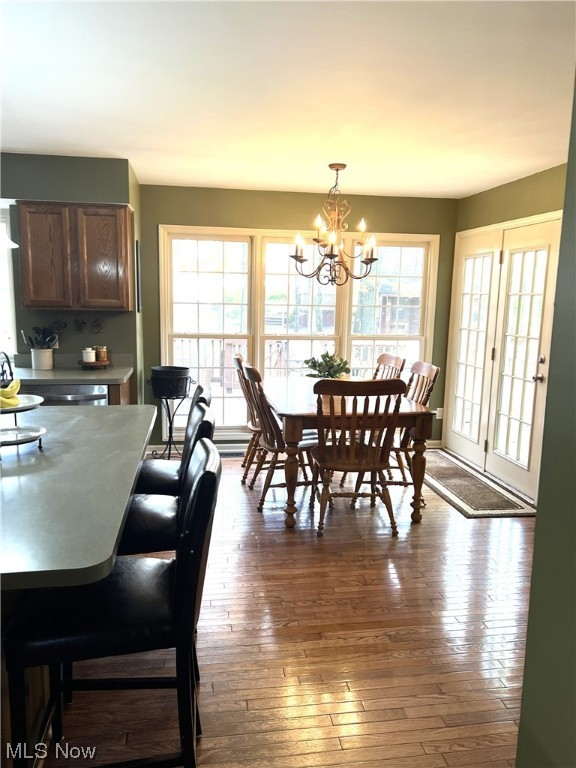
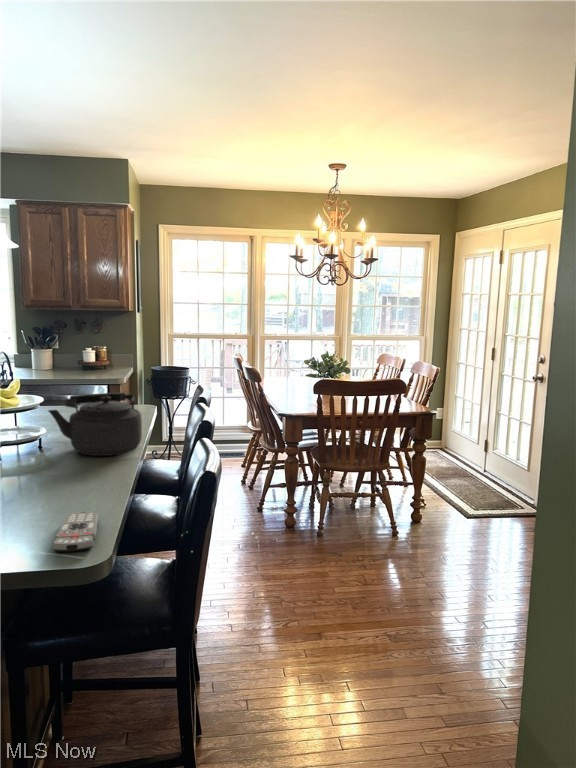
+ kettle [47,392,143,457]
+ remote control [51,510,99,553]
